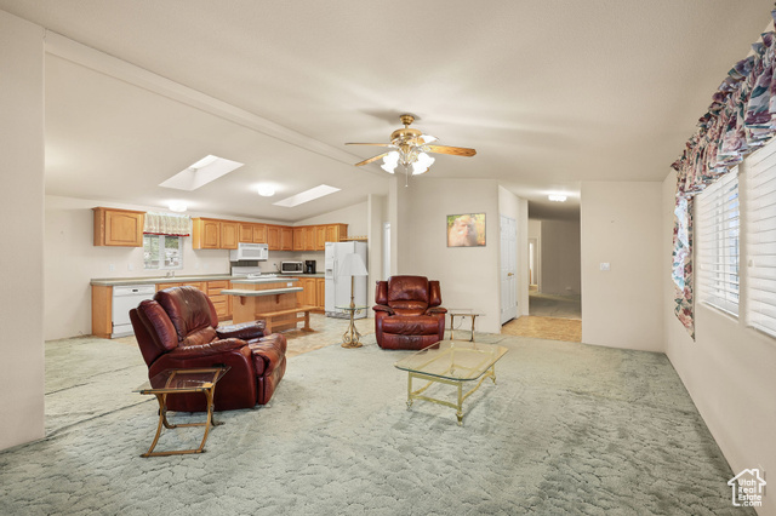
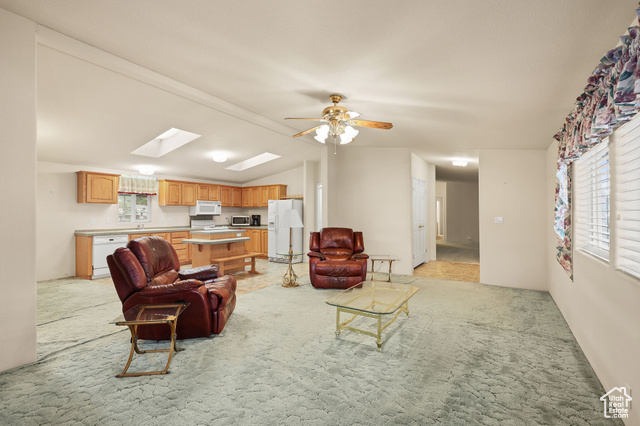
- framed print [445,212,487,248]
